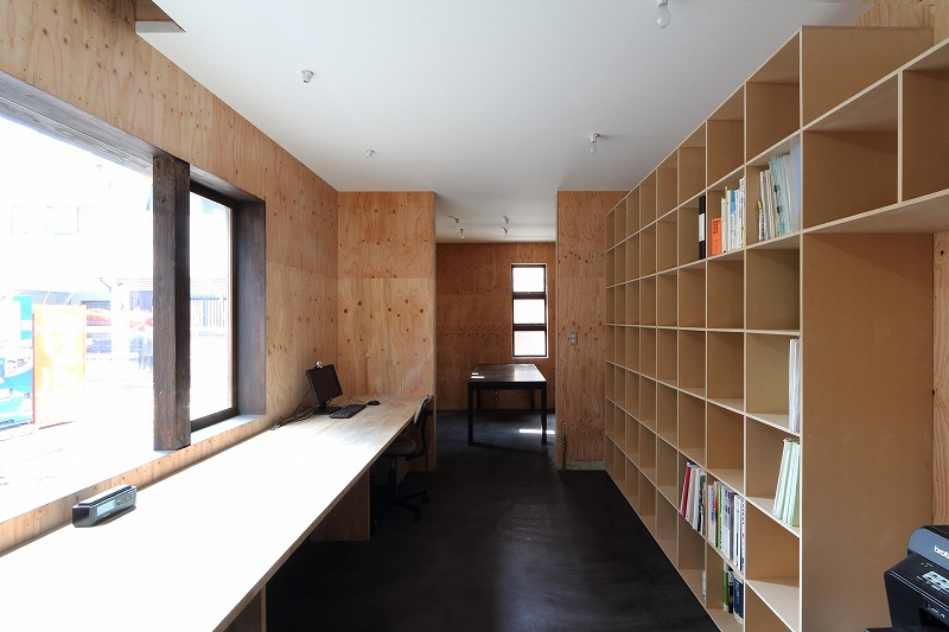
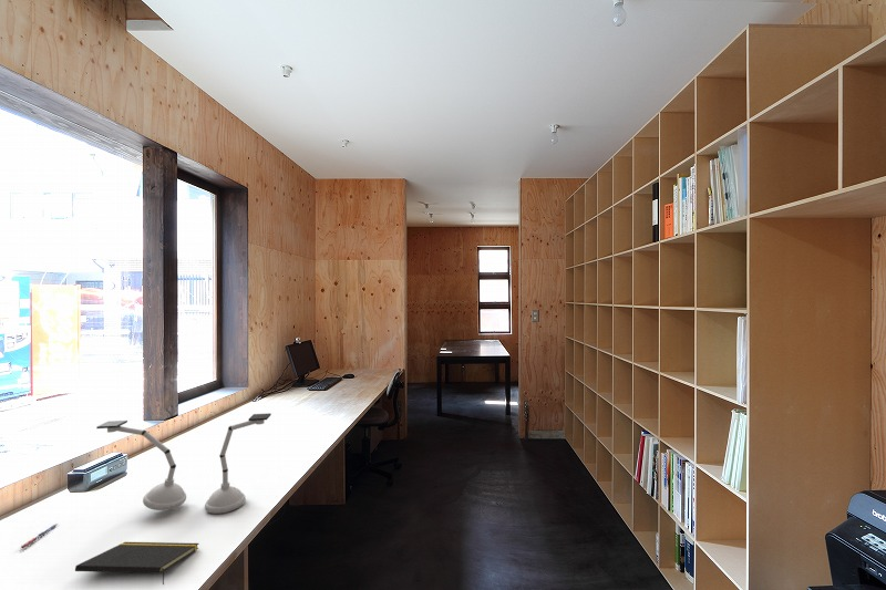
+ pen [20,522,59,549]
+ notepad [74,541,200,586]
+ desk lamp [95,412,272,515]
